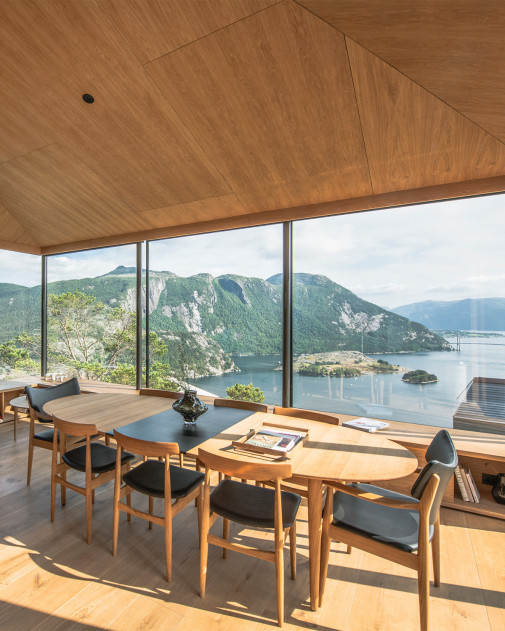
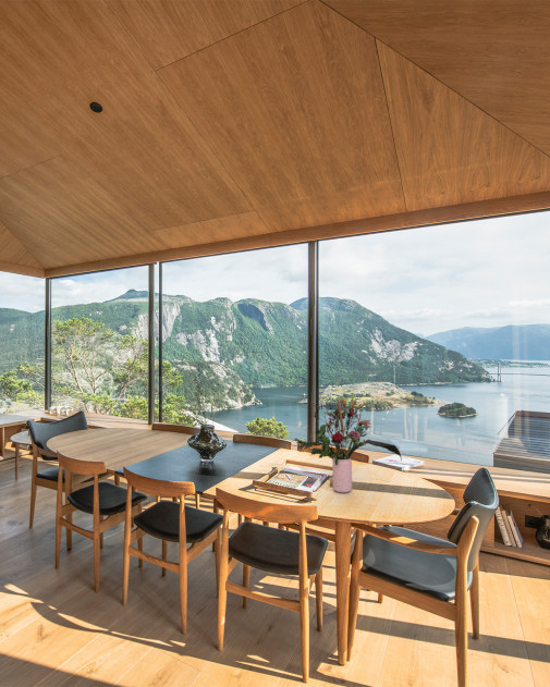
+ bouquet [293,393,403,494]
